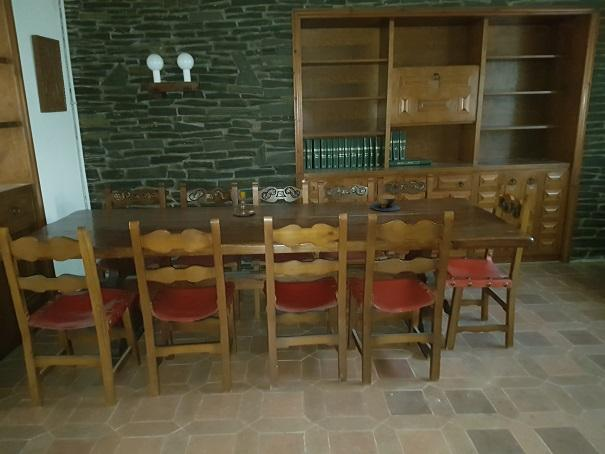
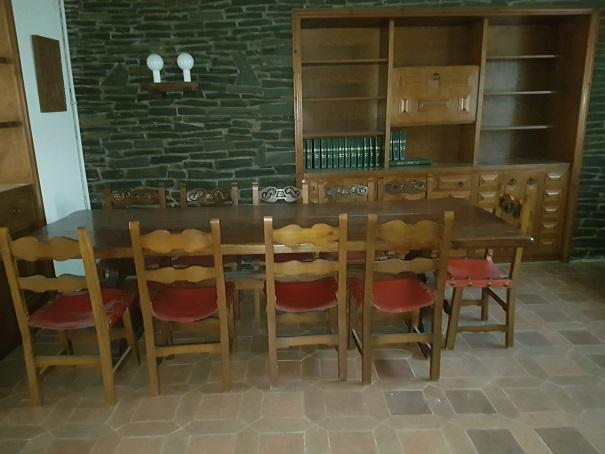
- wooden bowl [369,193,402,212]
- candlestick [232,191,256,217]
